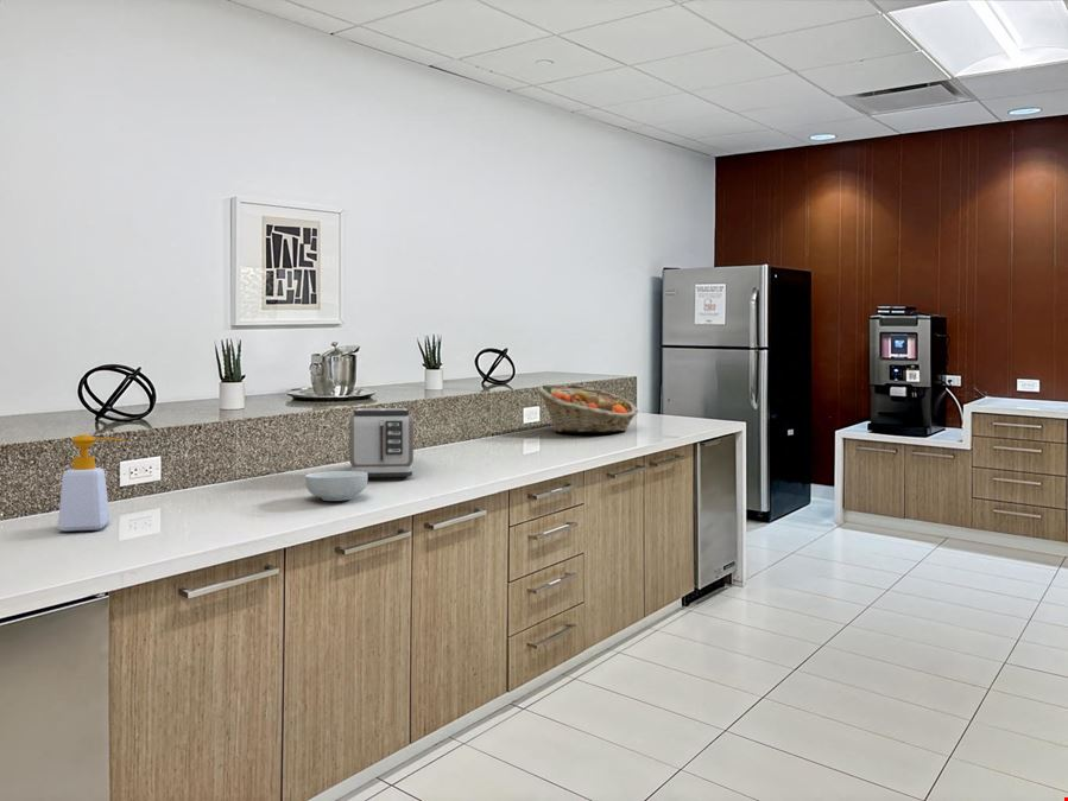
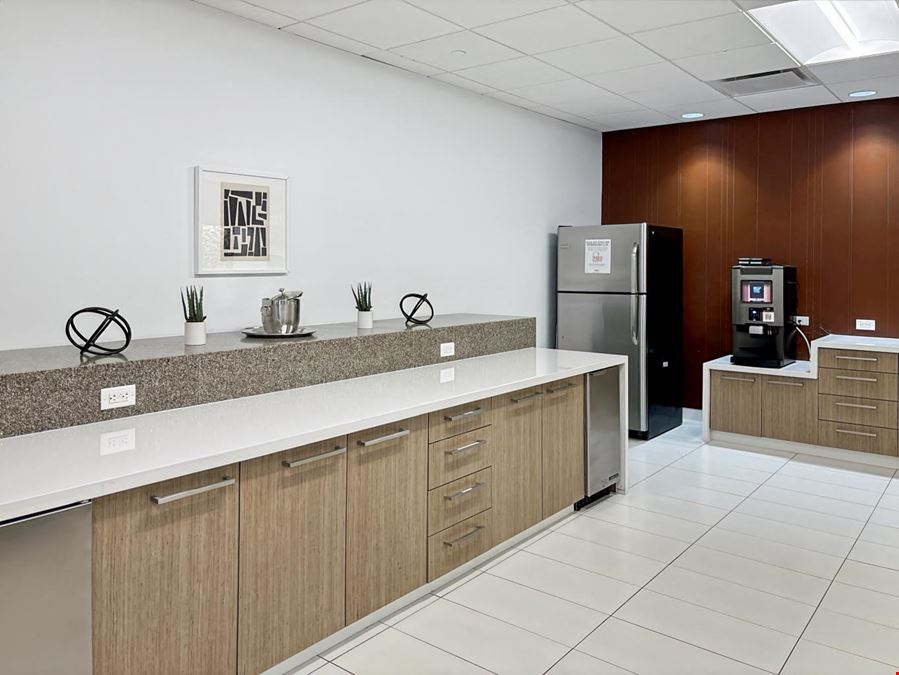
- cereal bowl [304,470,368,502]
- fruit basket [536,383,639,433]
- soap bottle [57,433,126,533]
- toaster [348,407,415,478]
